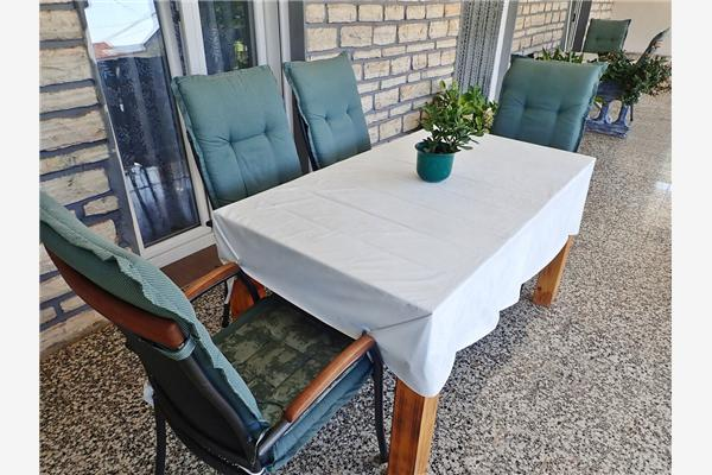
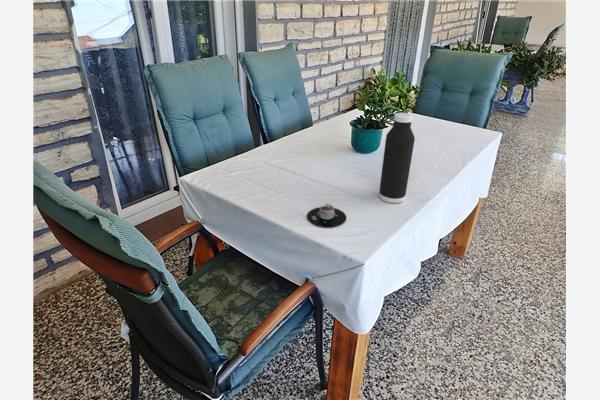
+ water bottle [378,112,416,204]
+ candle [306,202,347,228]
